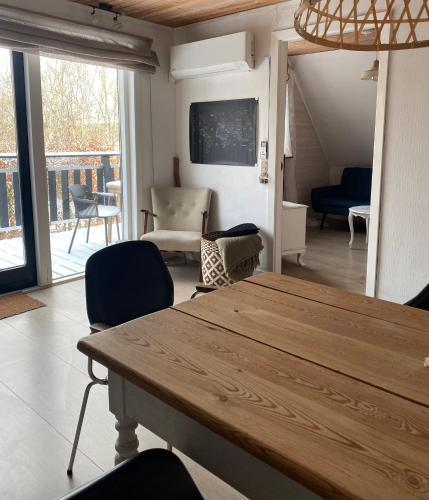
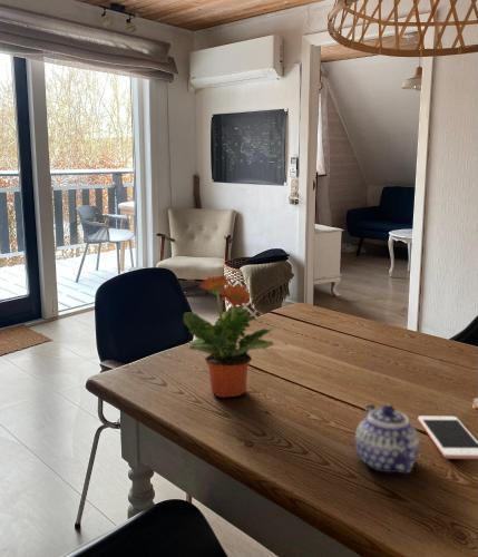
+ teapot [354,403,420,475]
+ potted plant [183,274,282,399]
+ cell phone [417,416,478,460]
